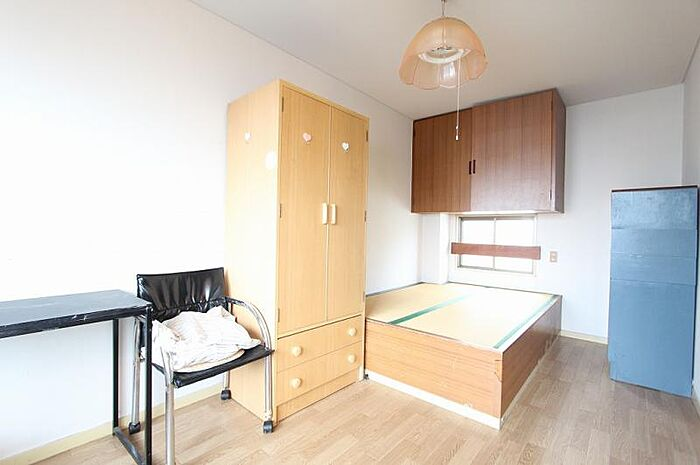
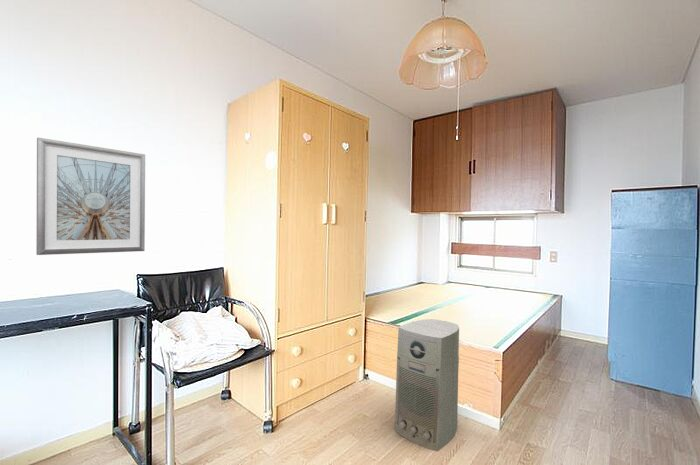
+ picture frame [35,137,146,256]
+ air purifier [394,318,460,452]
